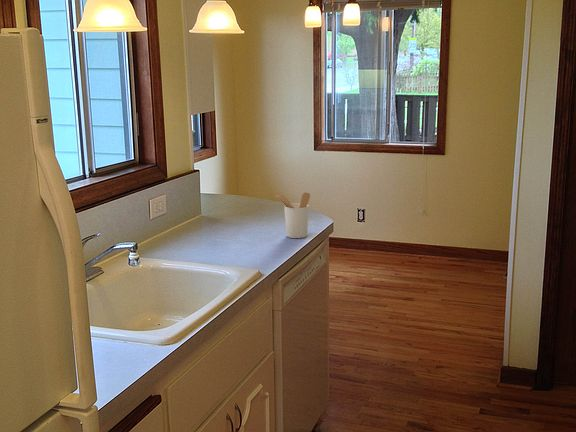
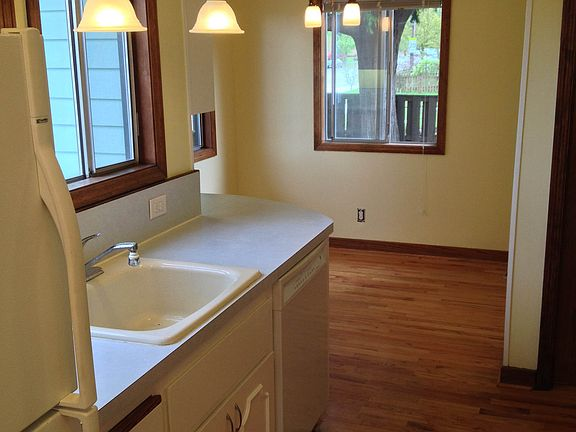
- utensil holder [275,192,311,239]
